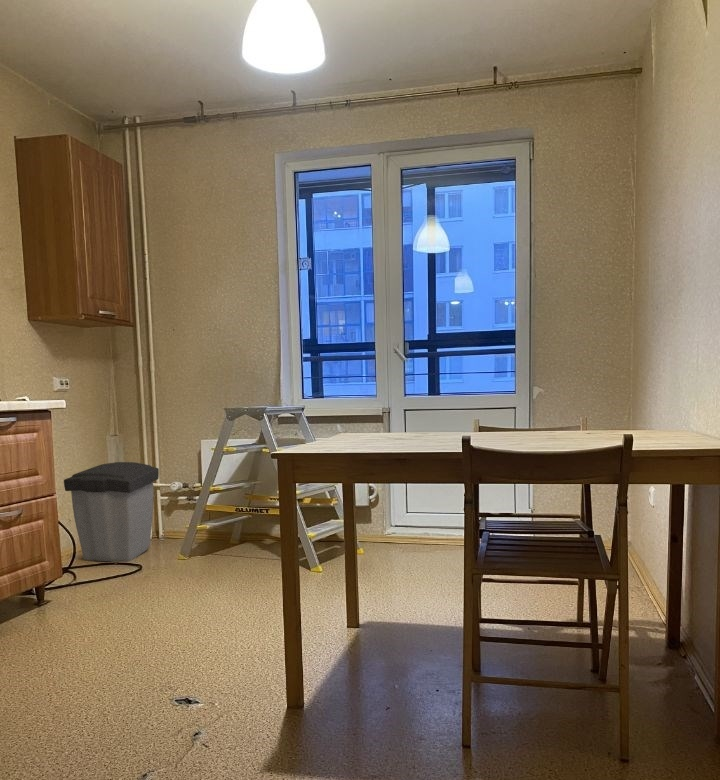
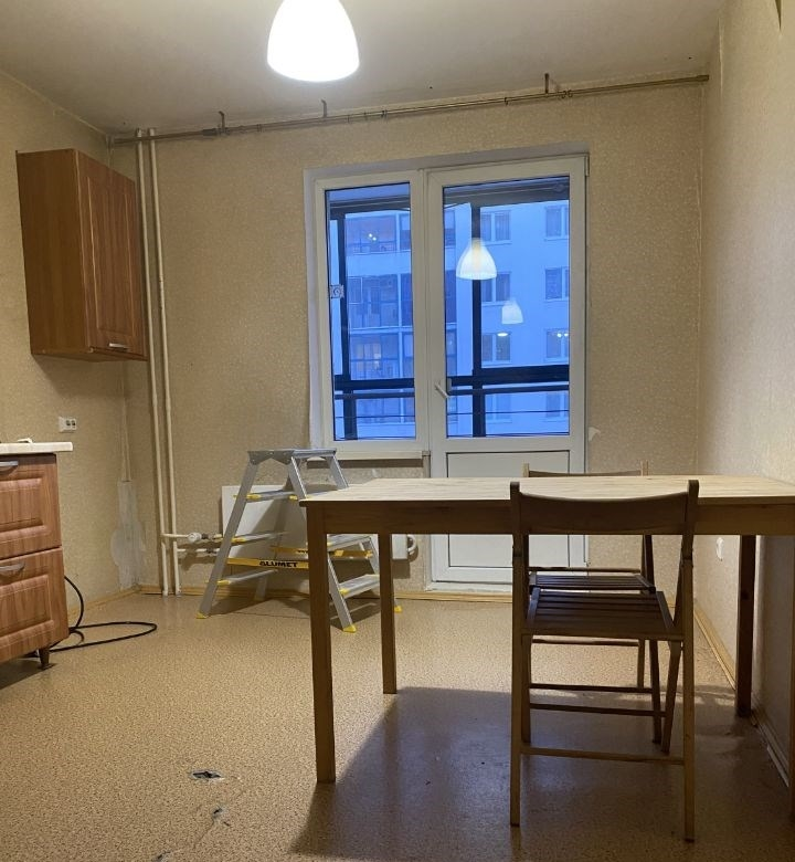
- trash can [63,461,160,563]
